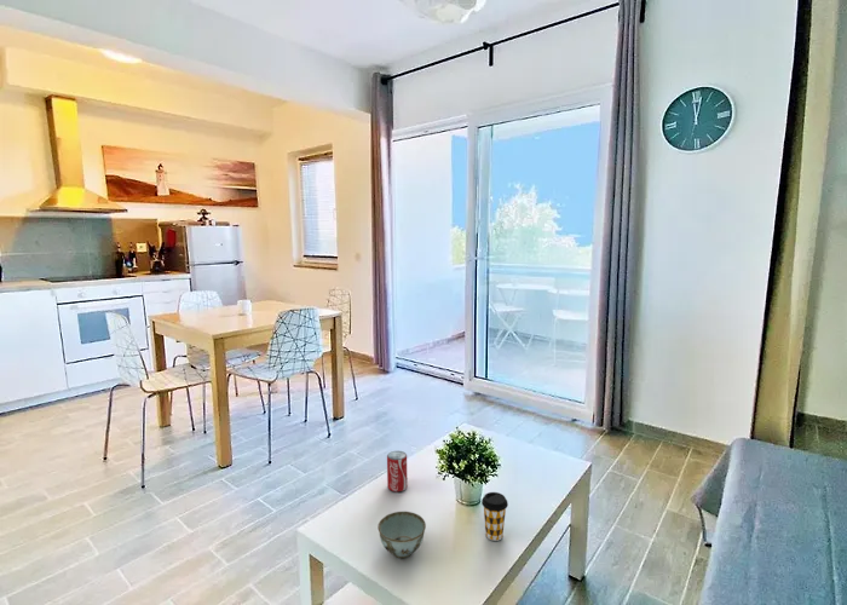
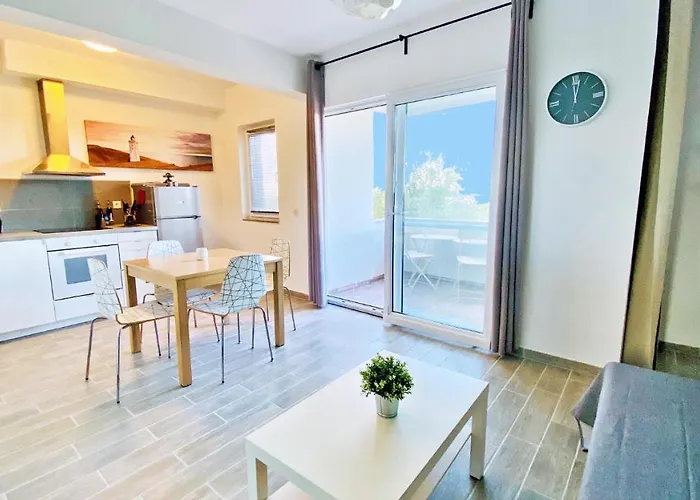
- coffee cup [480,491,509,542]
- beverage can [386,450,409,492]
- bowl [378,511,427,559]
